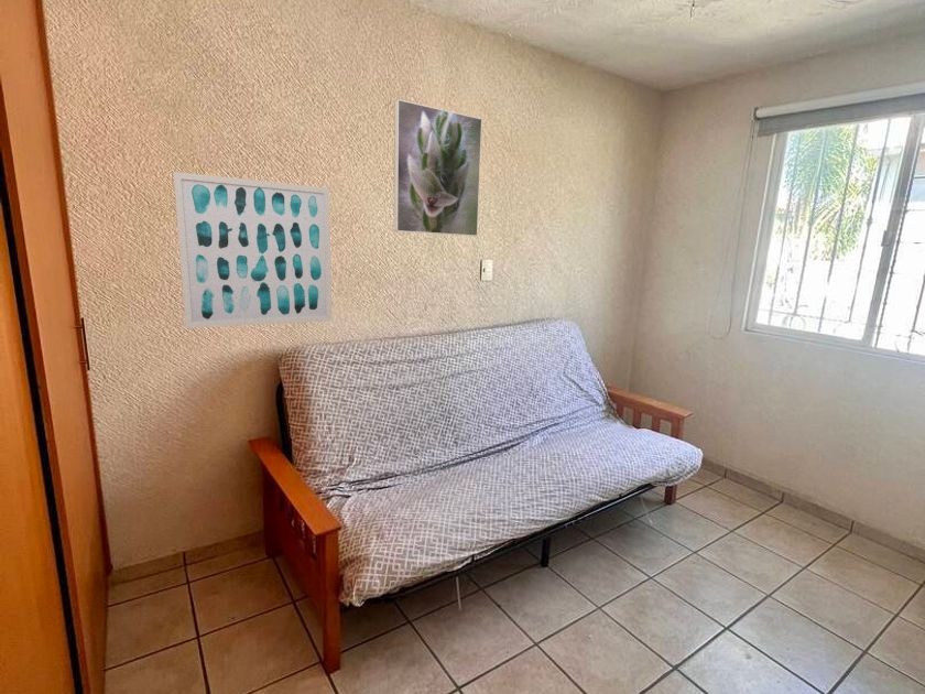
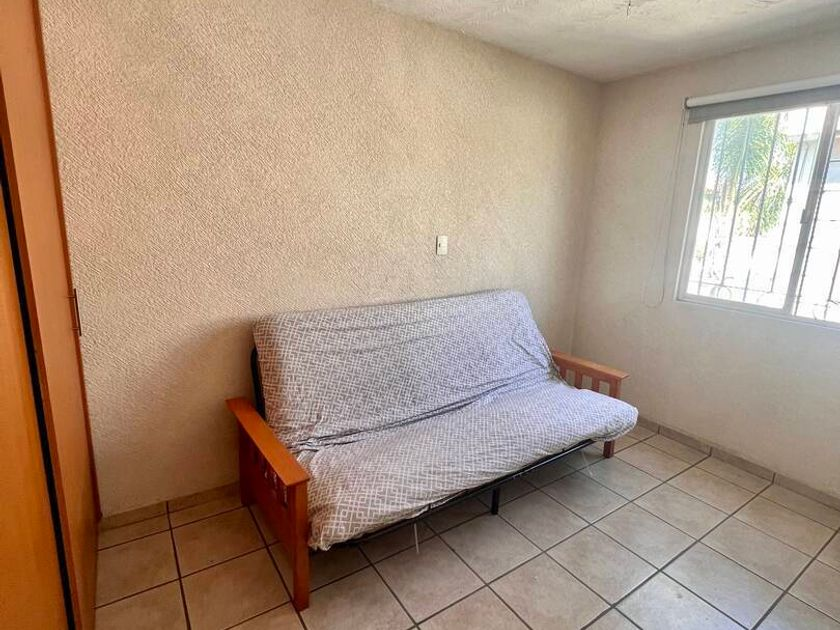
- wall art [173,171,333,329]
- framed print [393,98,483,237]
